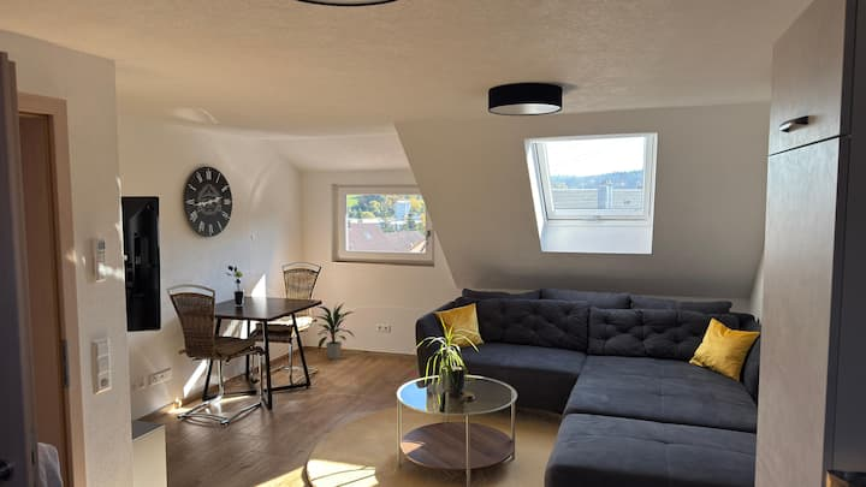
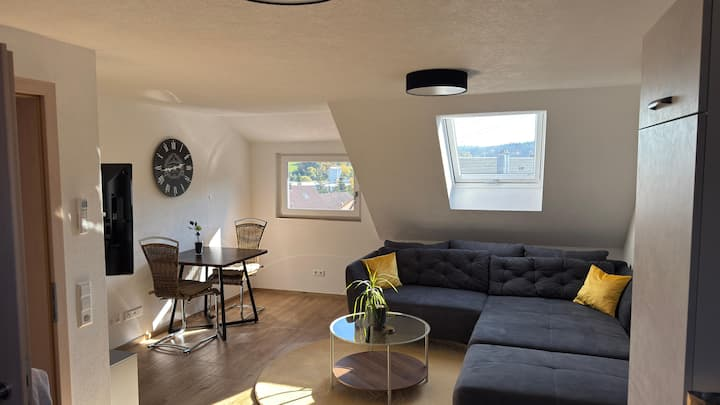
- indoor plant [312,302,356,361]
